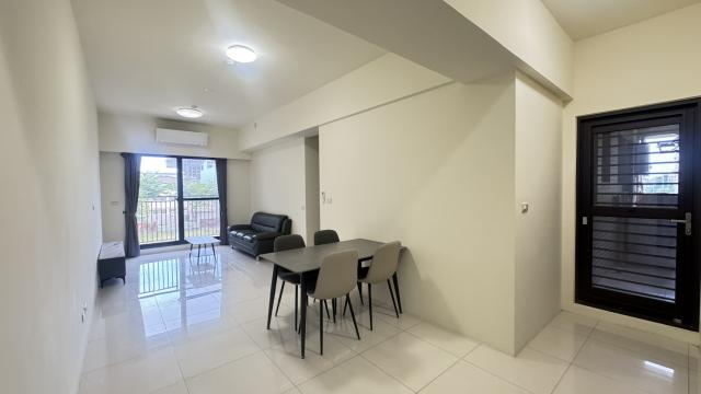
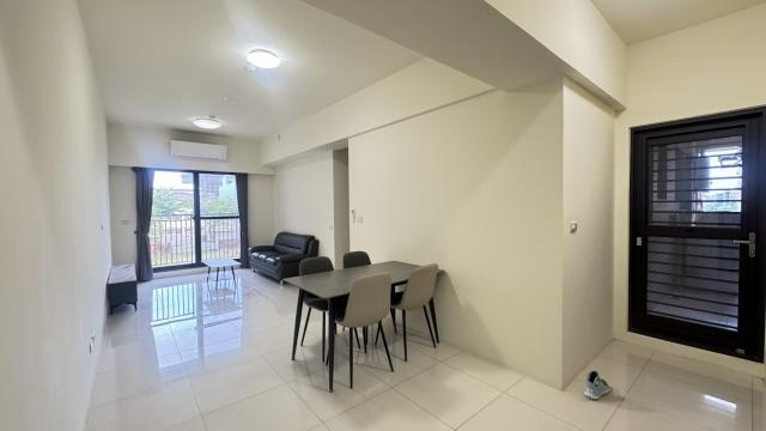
+ sneaker [583,370,610,401]
